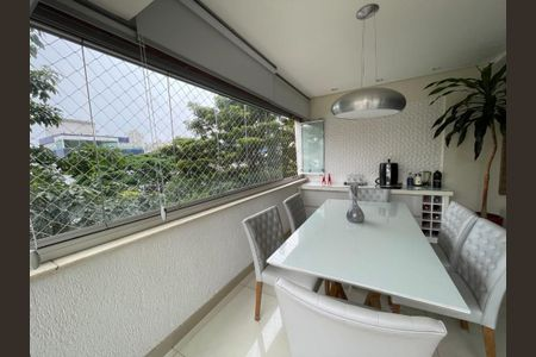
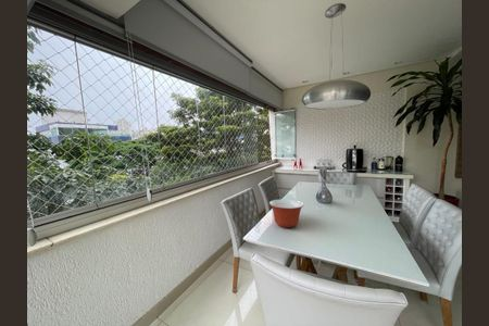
+ mixing bowl [268,198,304,228]
